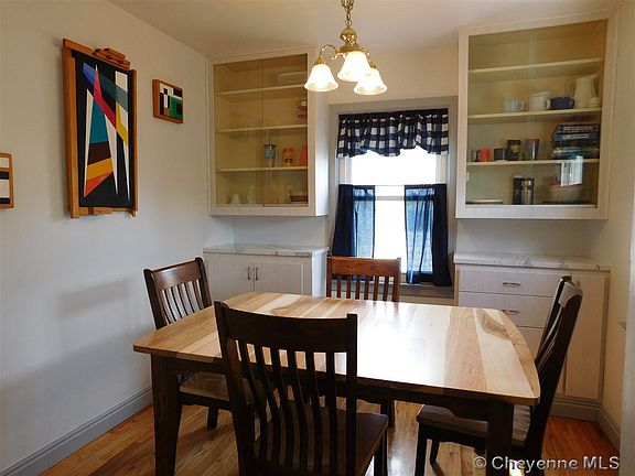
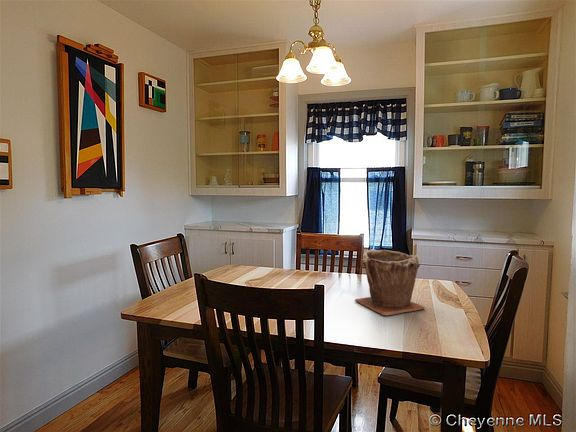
+ plant pot [354,248,426,316]
